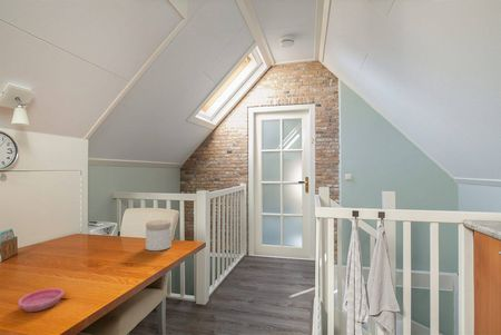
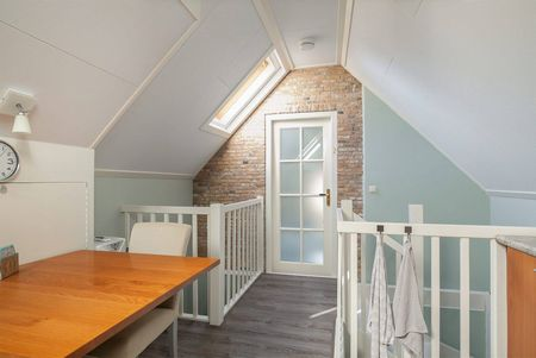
- saucer [17,287,65,313]
- jar [145,219,173,252]
